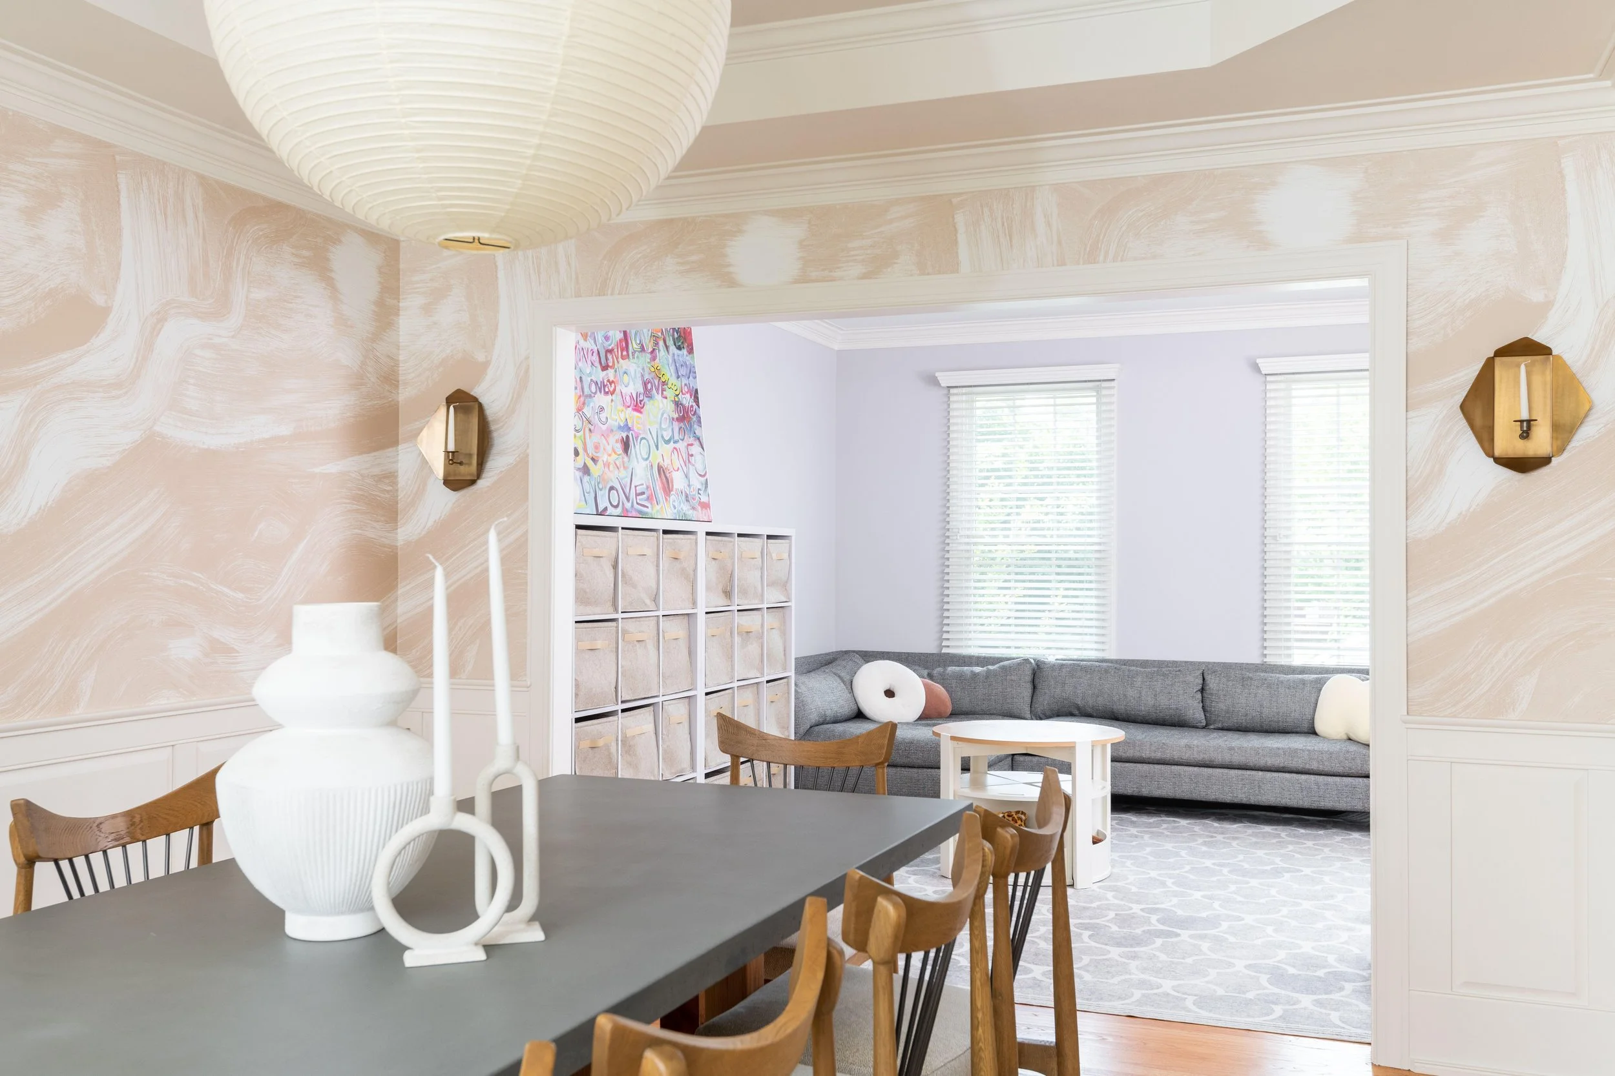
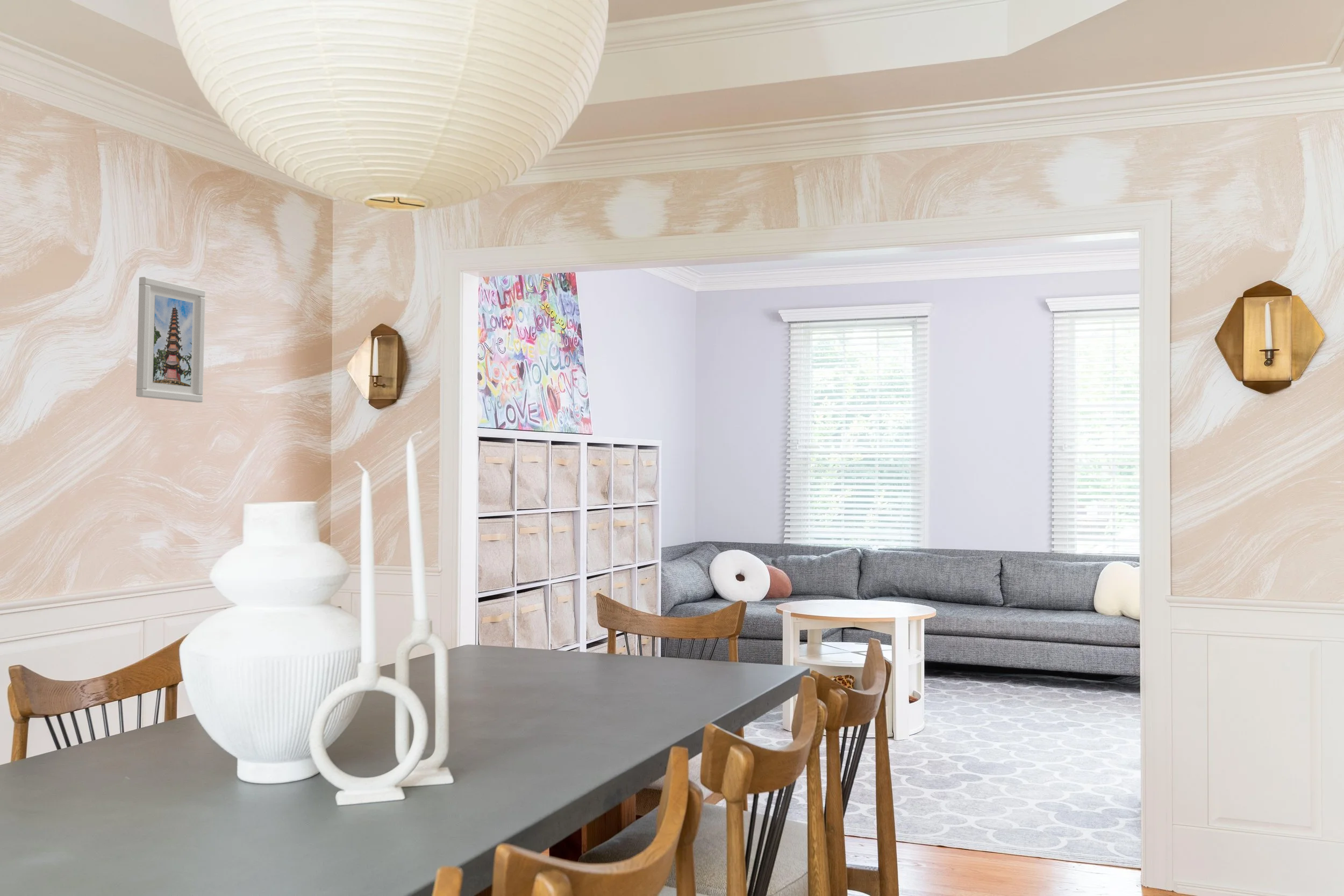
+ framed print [135,276,206,403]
